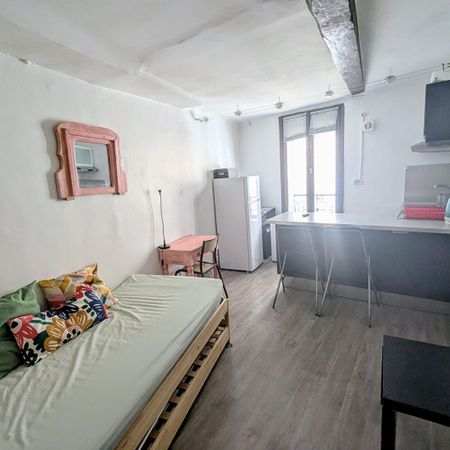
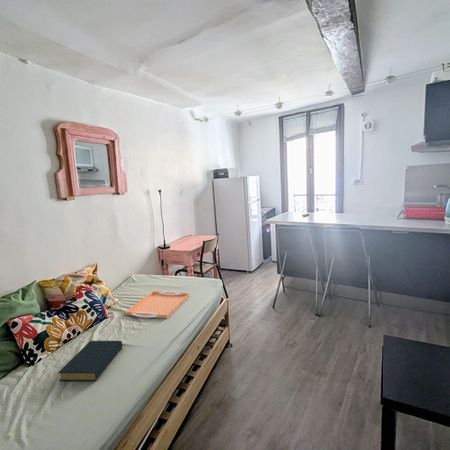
+ hardback book [57,340,123,382]
+ serving tray [124,290,191,319]
